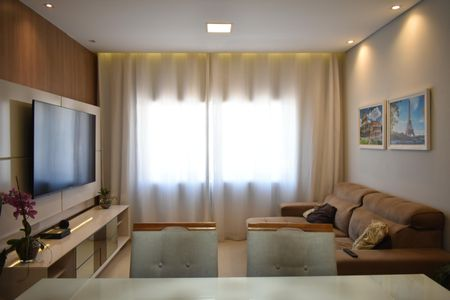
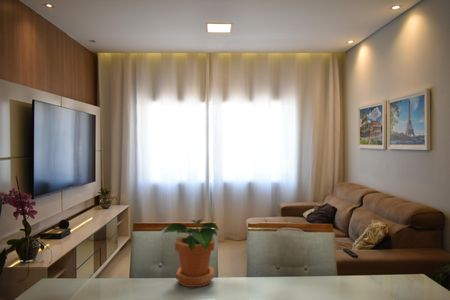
+ potted plant [162,218,219,288]
